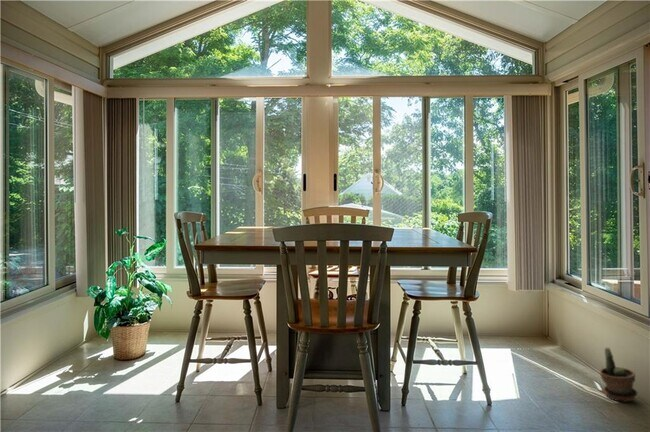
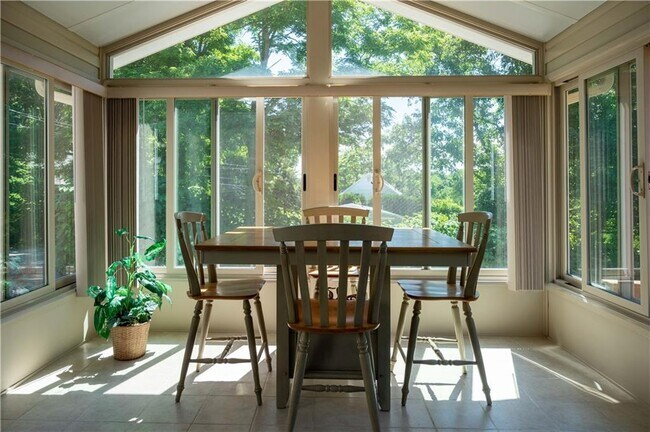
- potted plant [599,346,638,402]
